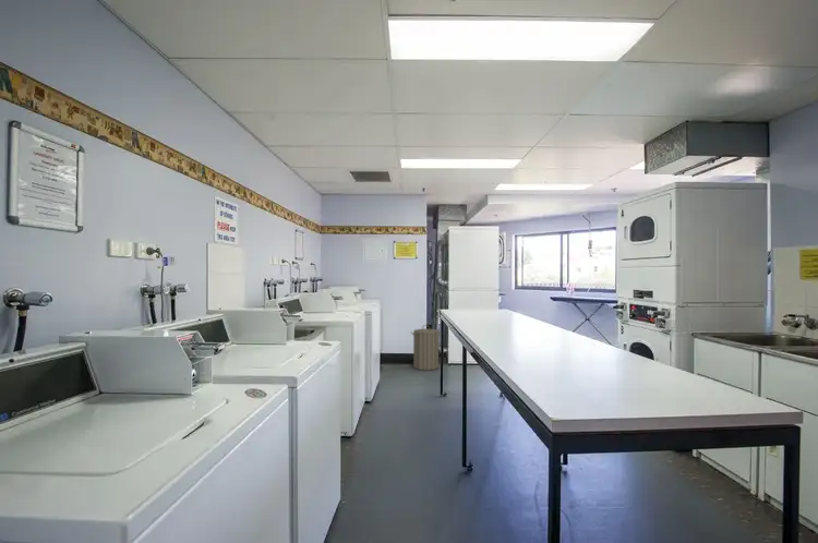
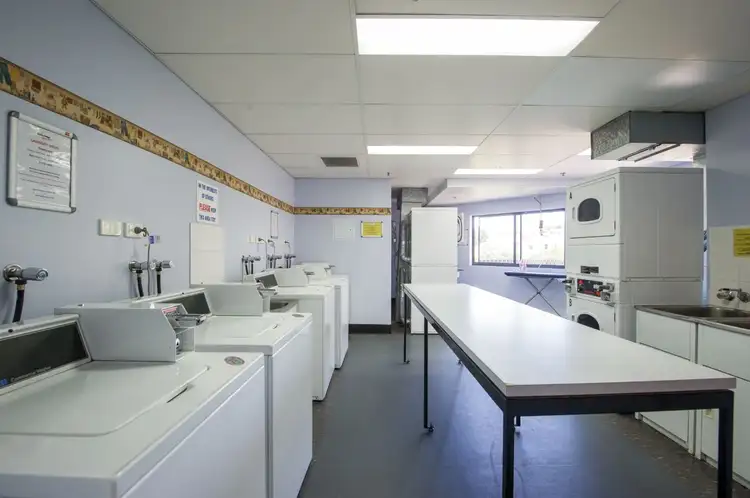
- laundry hamper [410,324,442,372]
